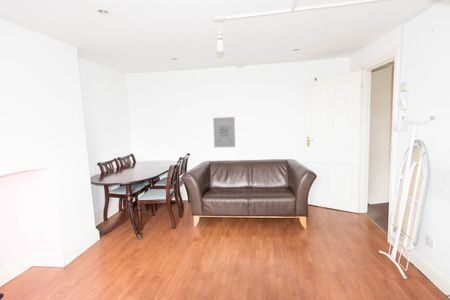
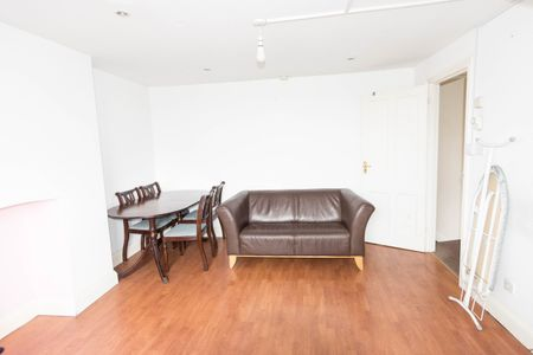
- wall art [212,116,236,148]
